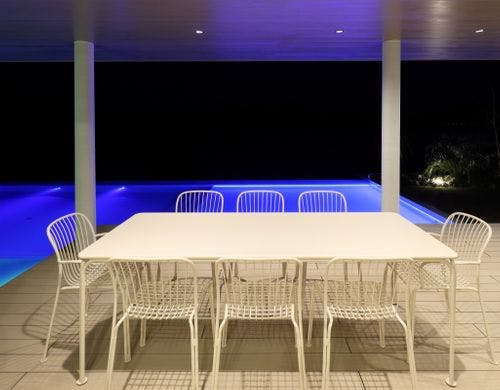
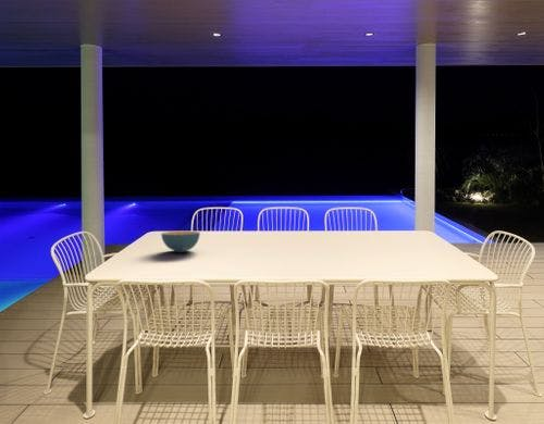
+ cereal bowl [160,230,201,253]
